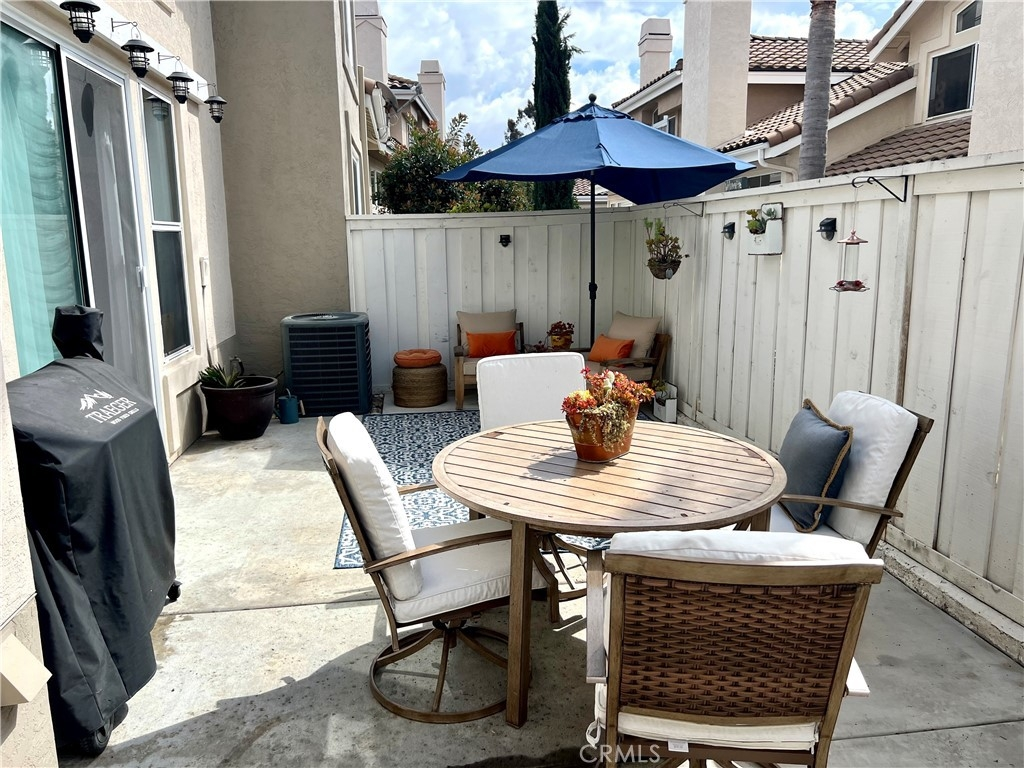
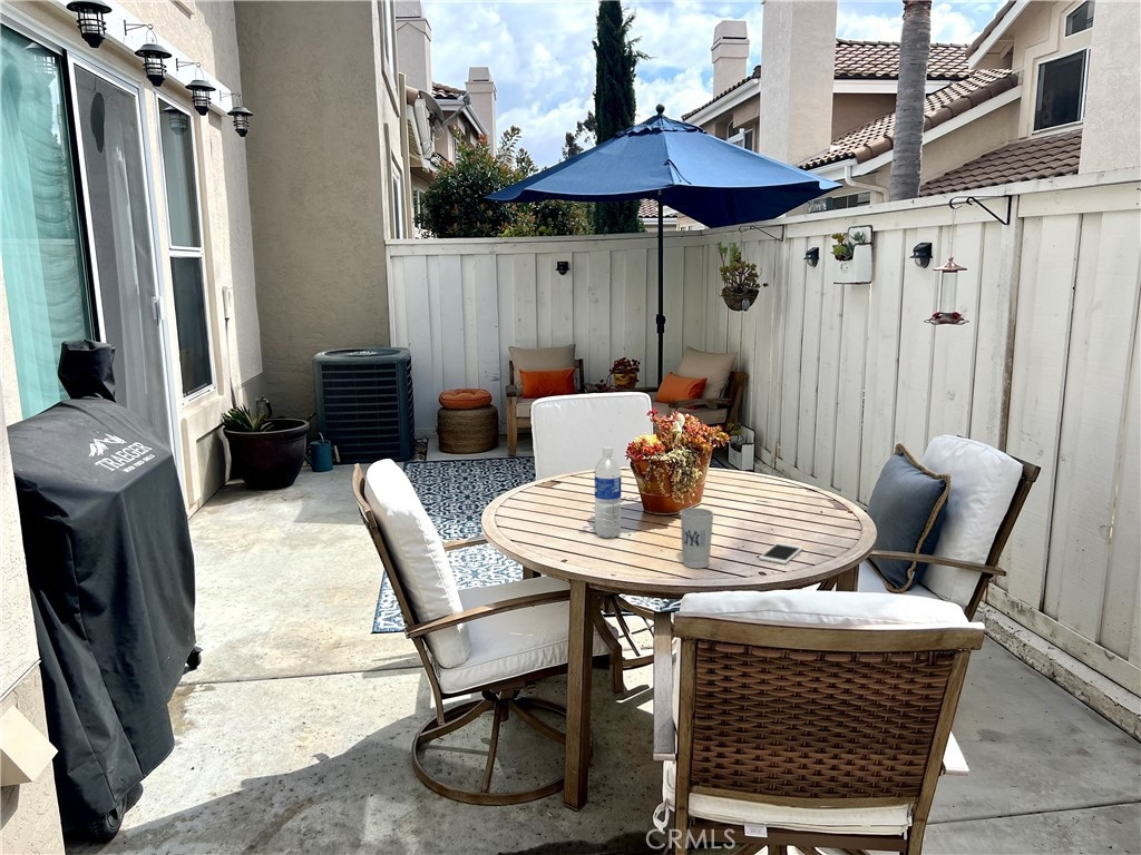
+ cell phone [758,541,804,566]
+ water bottle [594,445,623,539]
+ cup [680,507,714,569]
